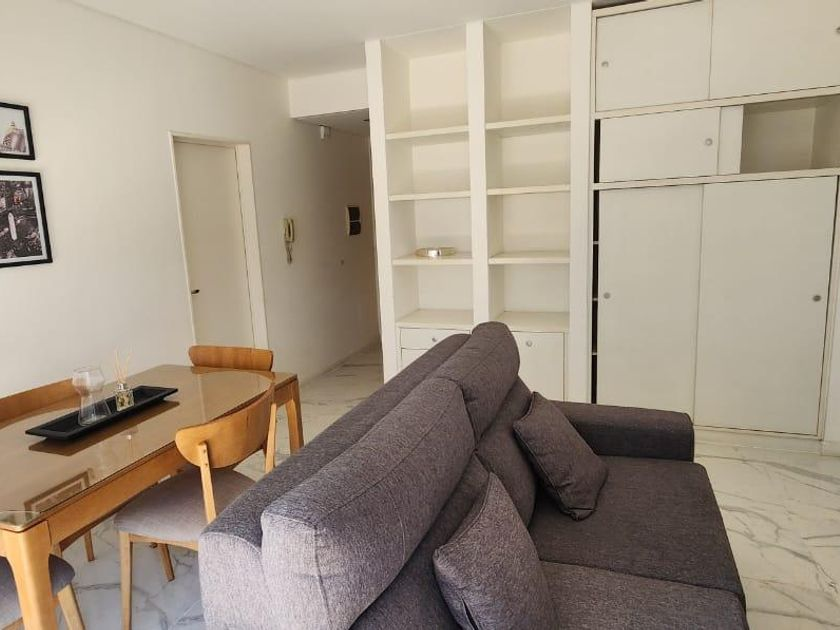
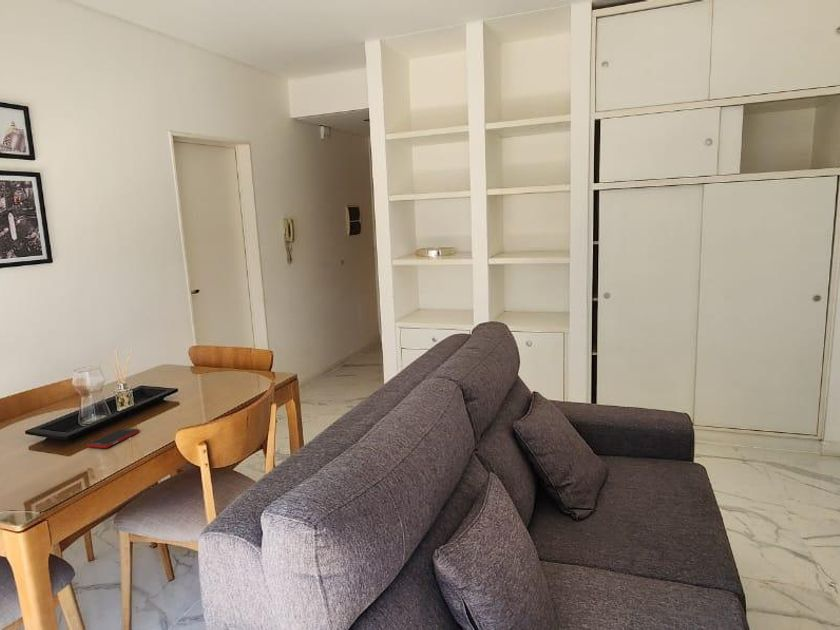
+ cell phone [86,427,141,449]
